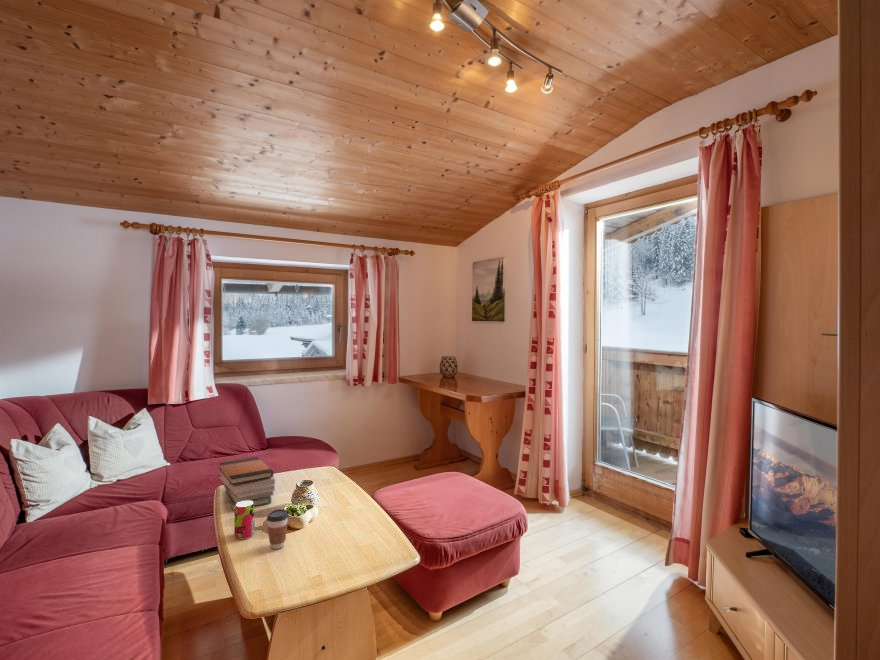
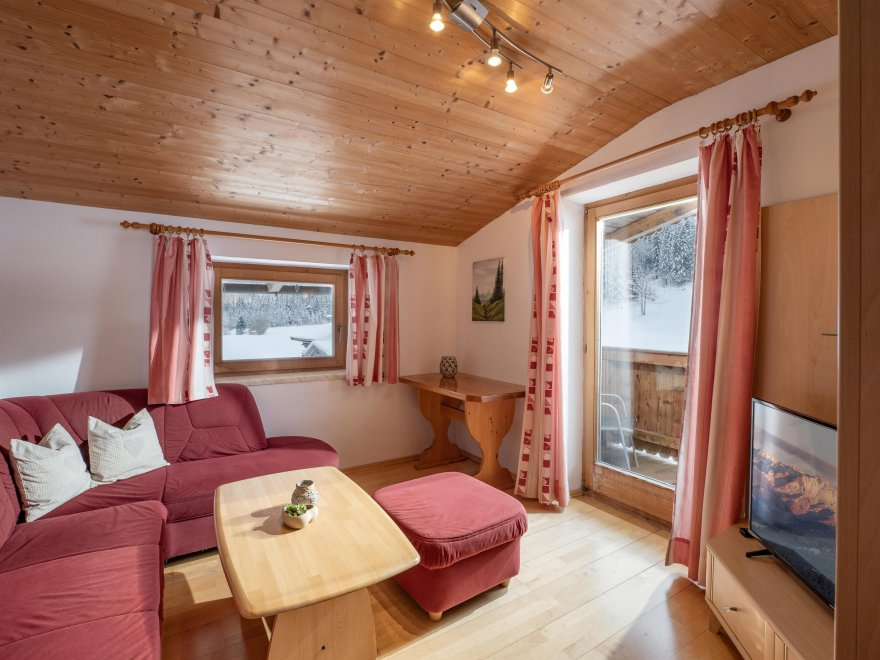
- beverage can [233,500,255,540]
- coffee cup [266,508,289,550]
- book stack [218,456,276,511]
